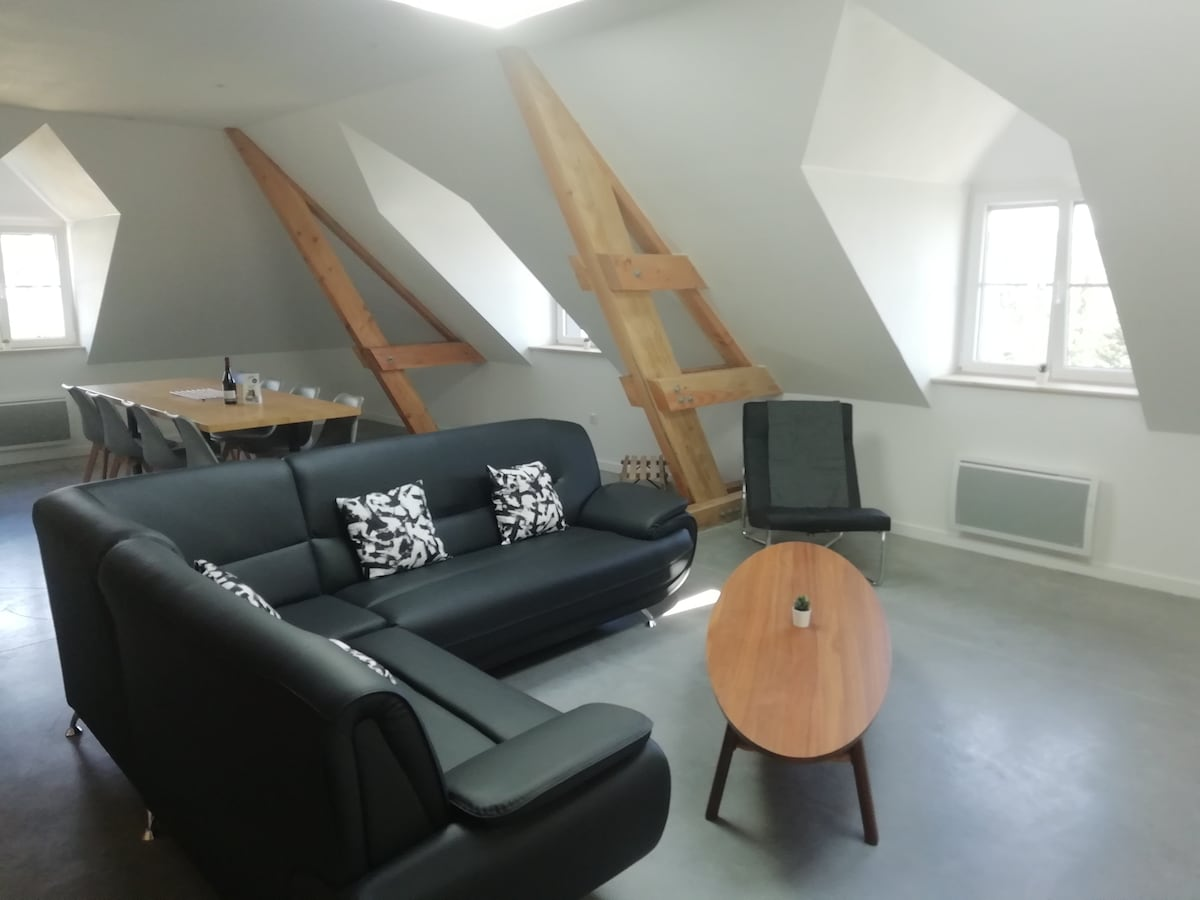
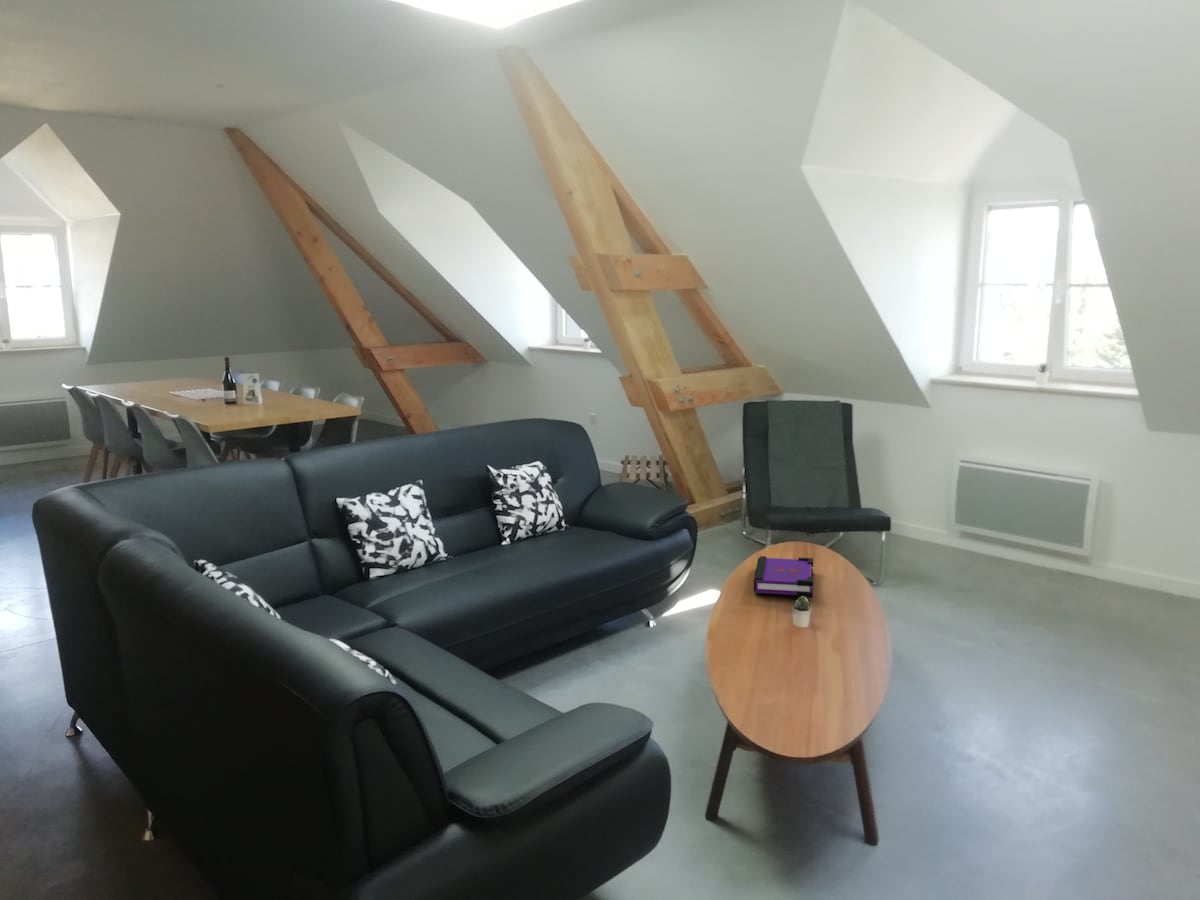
+ board game [753,555,814,599]
